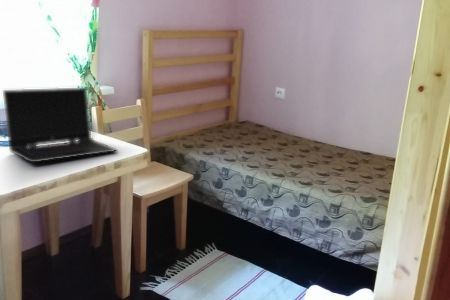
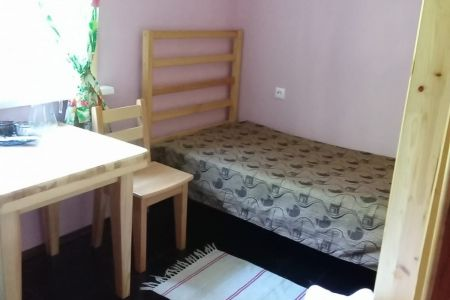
- laptop computer [2,87,119,164]
